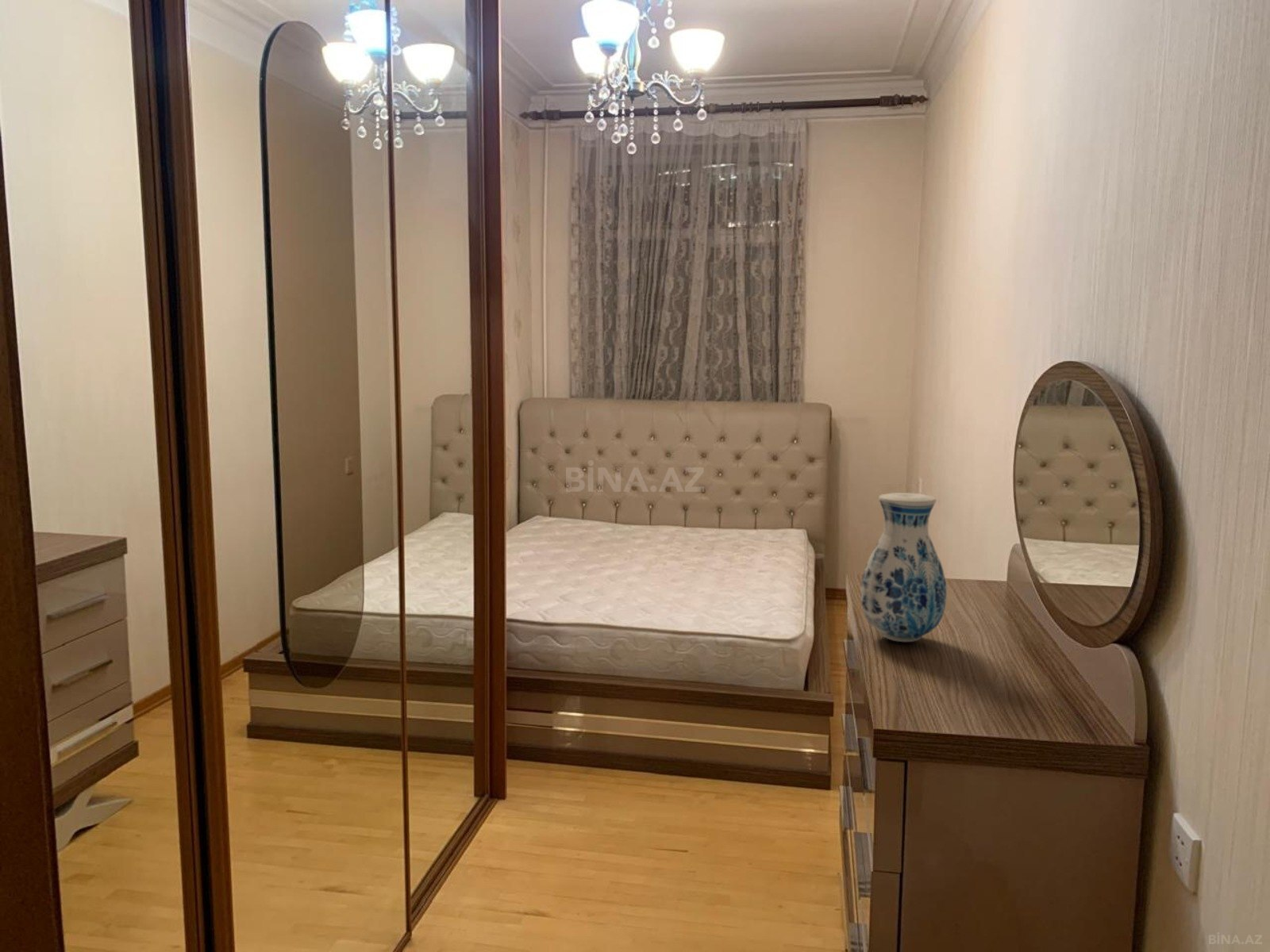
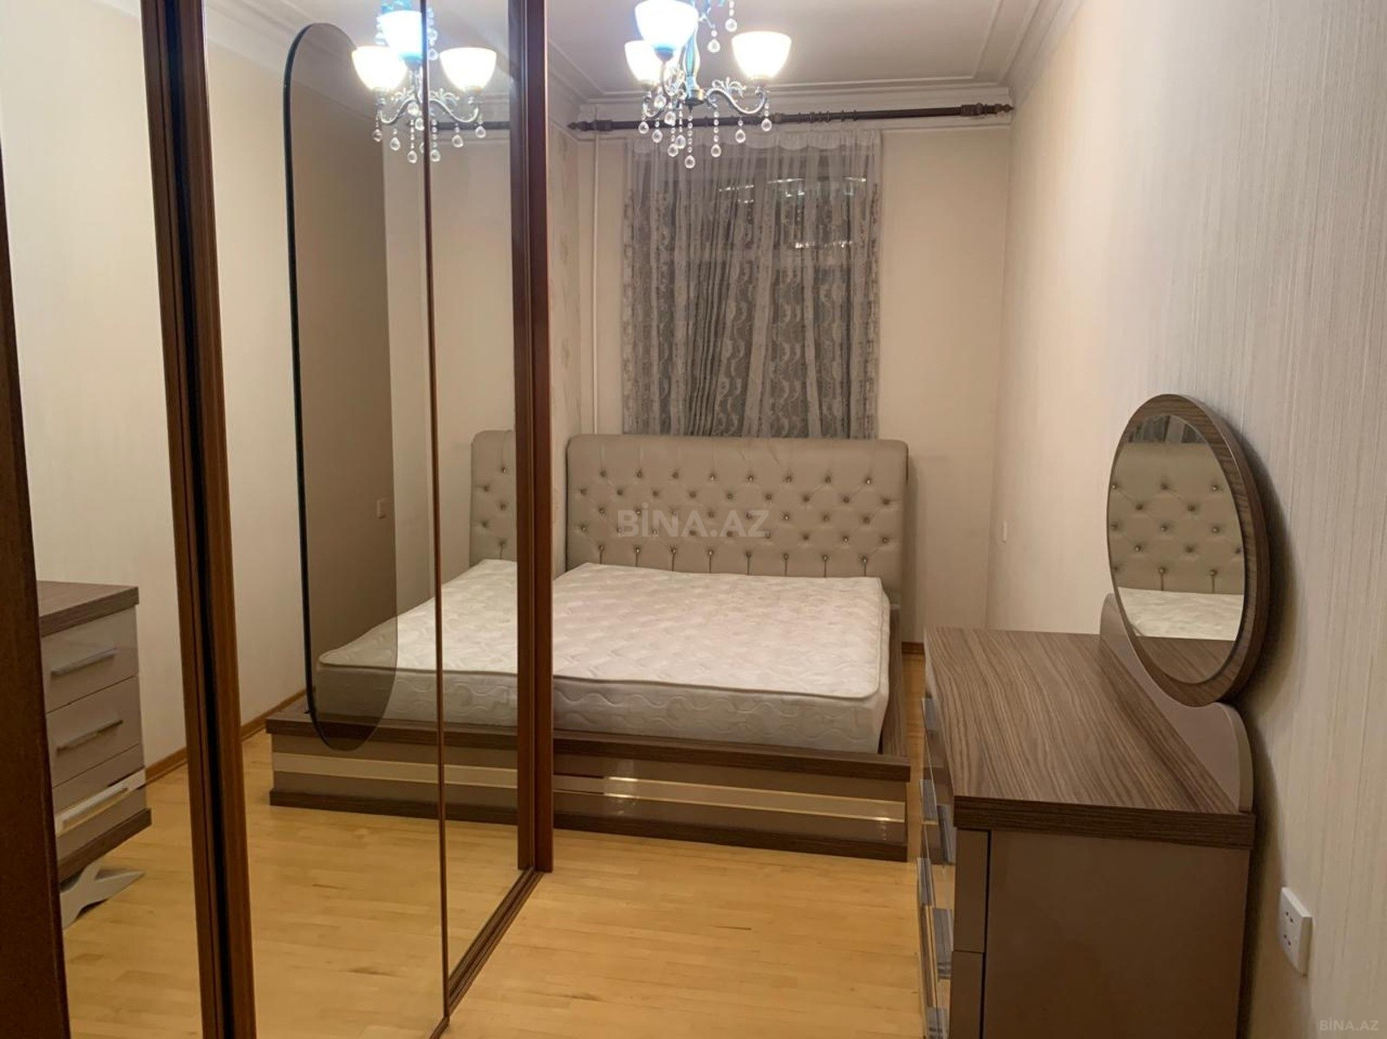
- vase [860,492,947,643]
